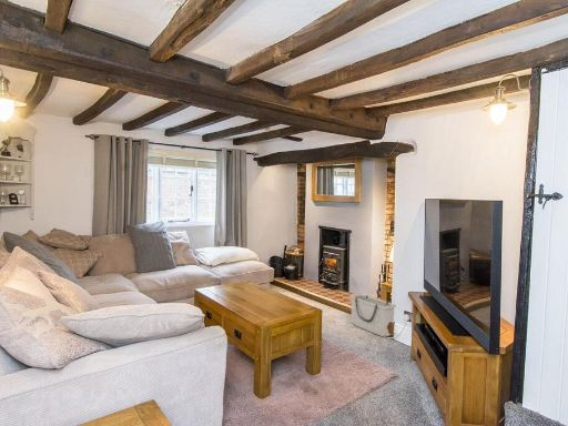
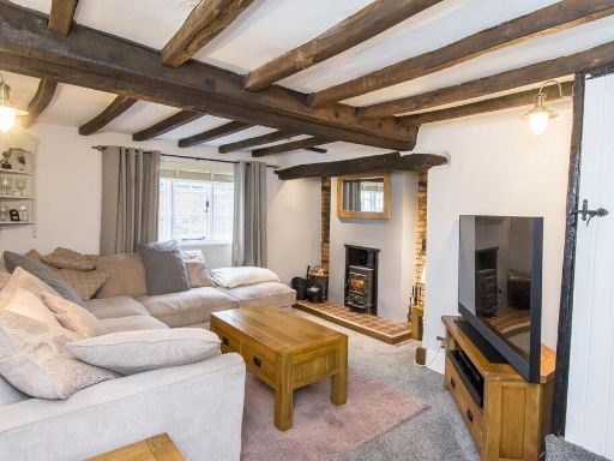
- storage bin [349,293,397,338]
